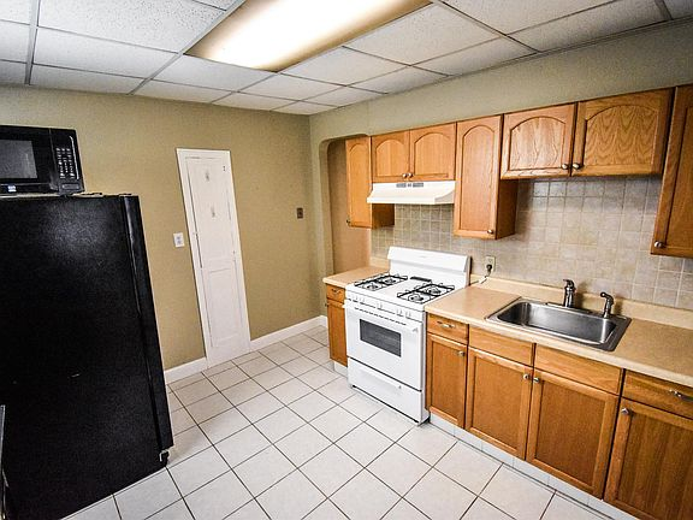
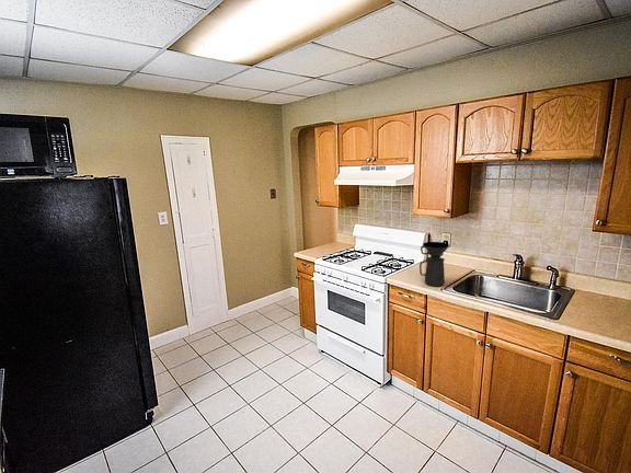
+ coffee maker [418,241,450,287]
